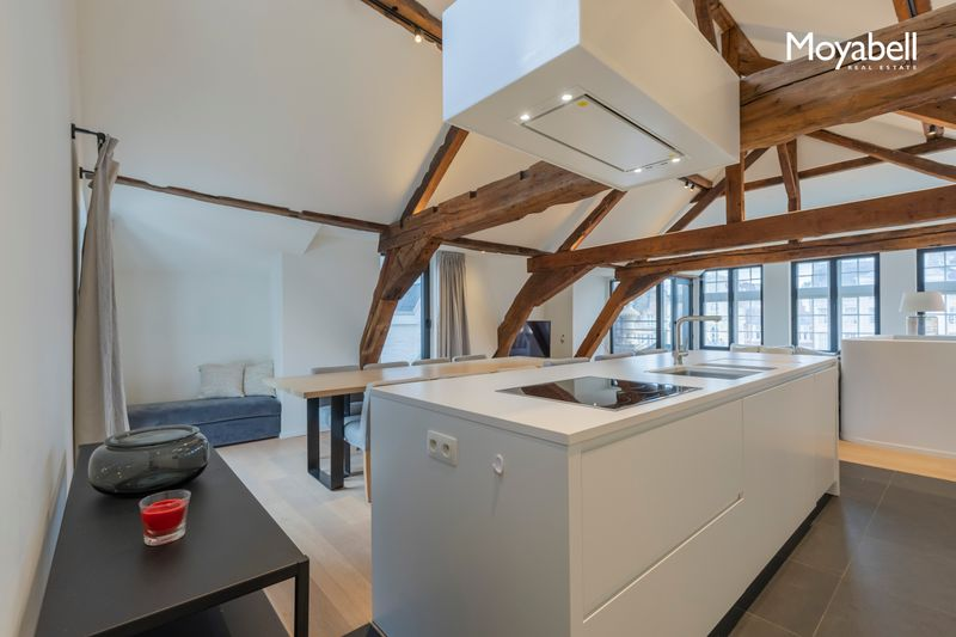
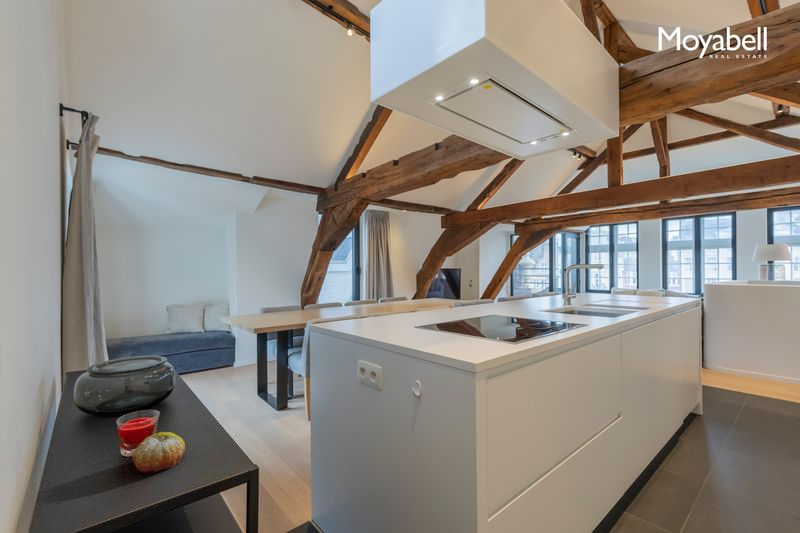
+ fruit [132,431,186,474]
